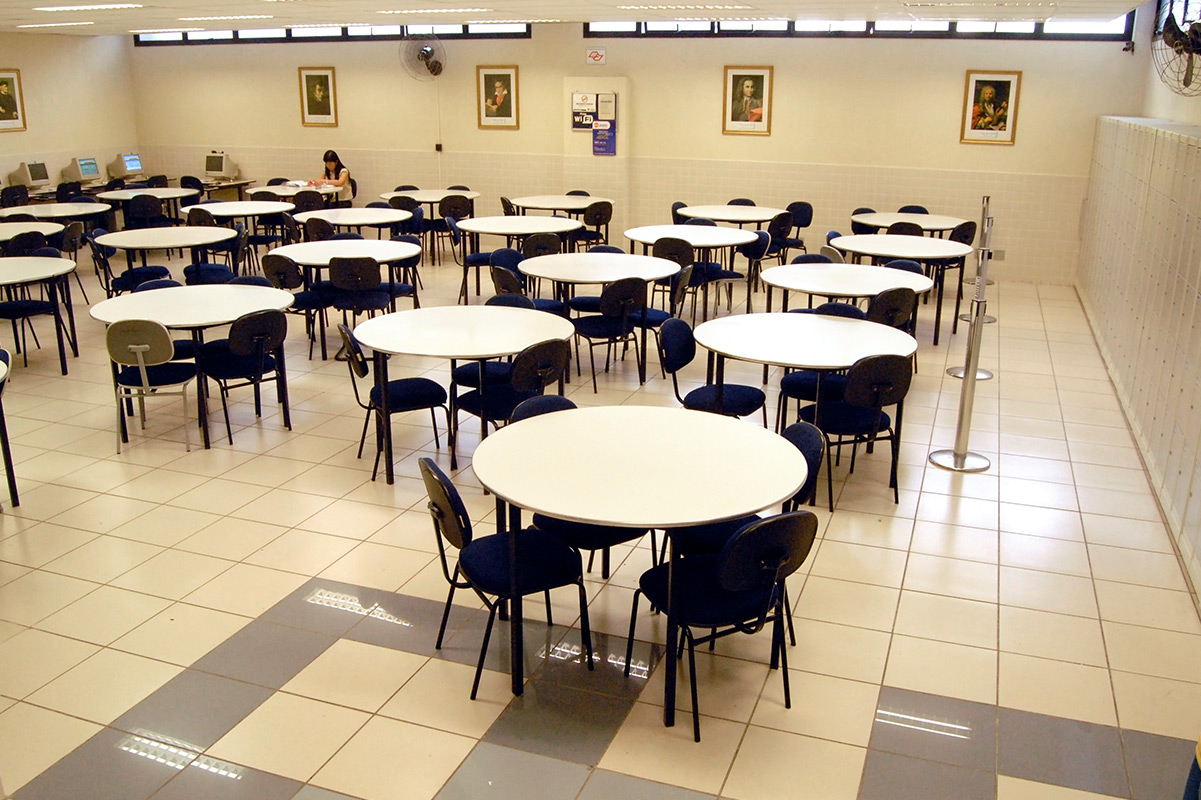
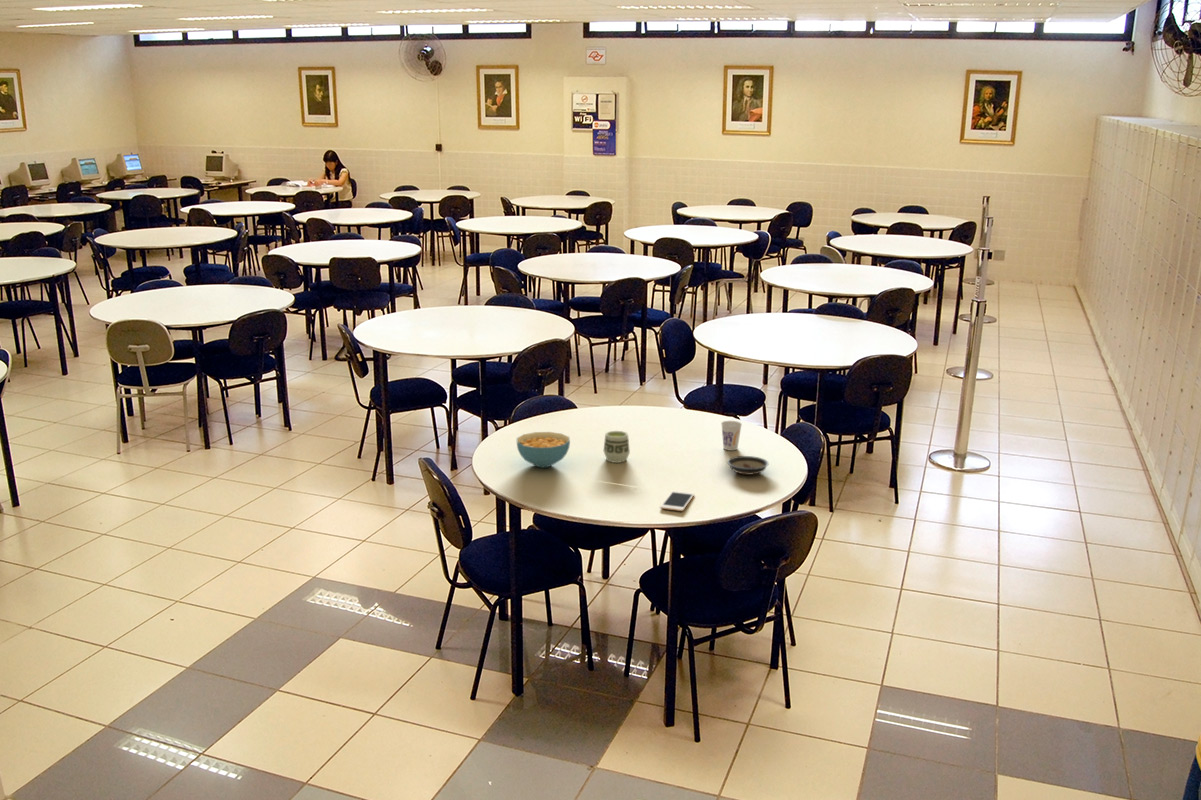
+ cup [720,420,743,451]
+ cereal bowl [516,431,571,468]
+ saucer [726,455,770,476]
+ cup [603,430,631,464]
+ cell phone [659,490,695,512]
